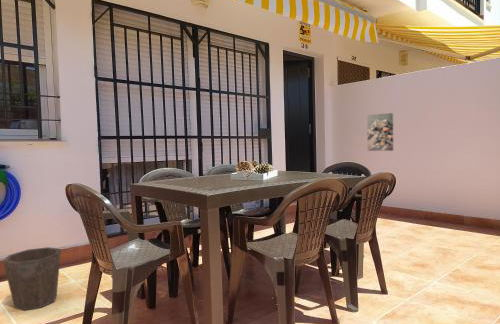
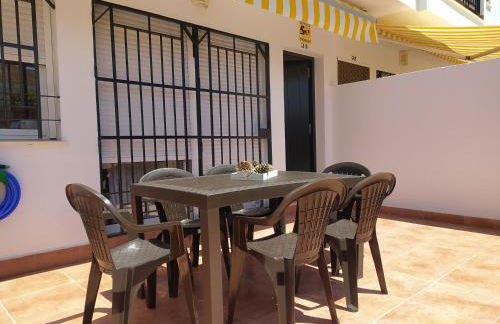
- wall art [366,112,394,152]
- waste bin [2,246,62,312]
